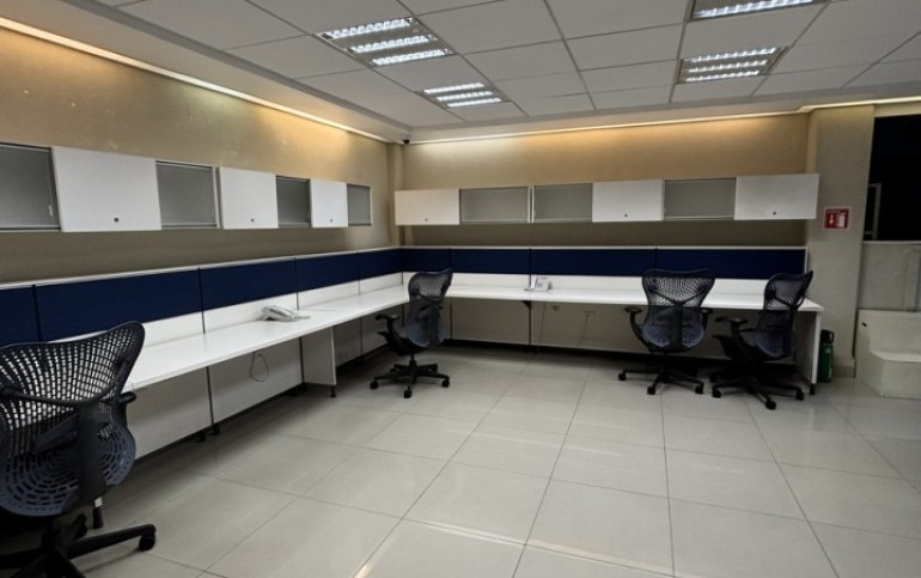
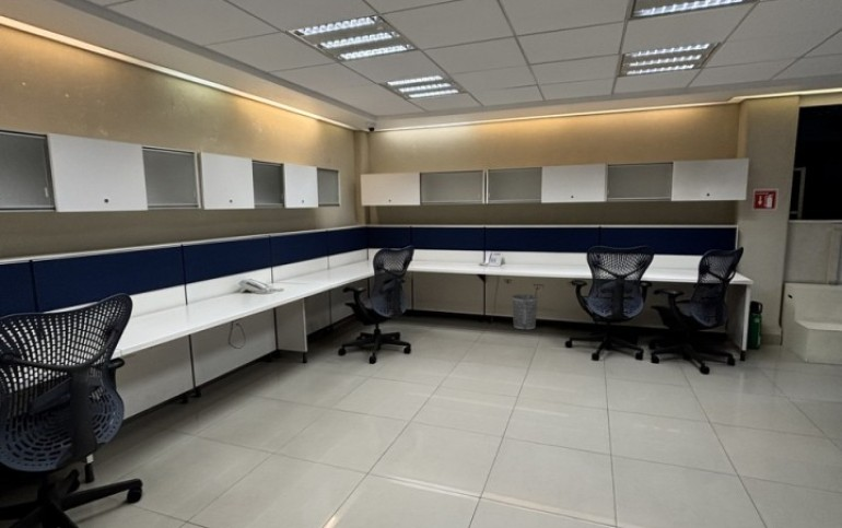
+ wastebasket [512,293,539,331]
